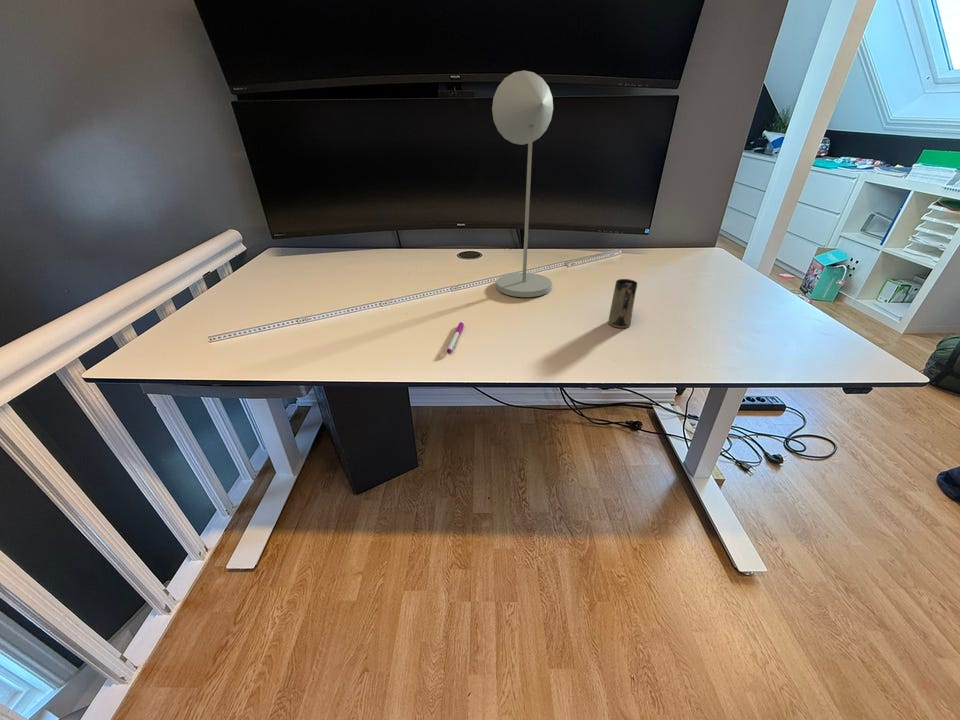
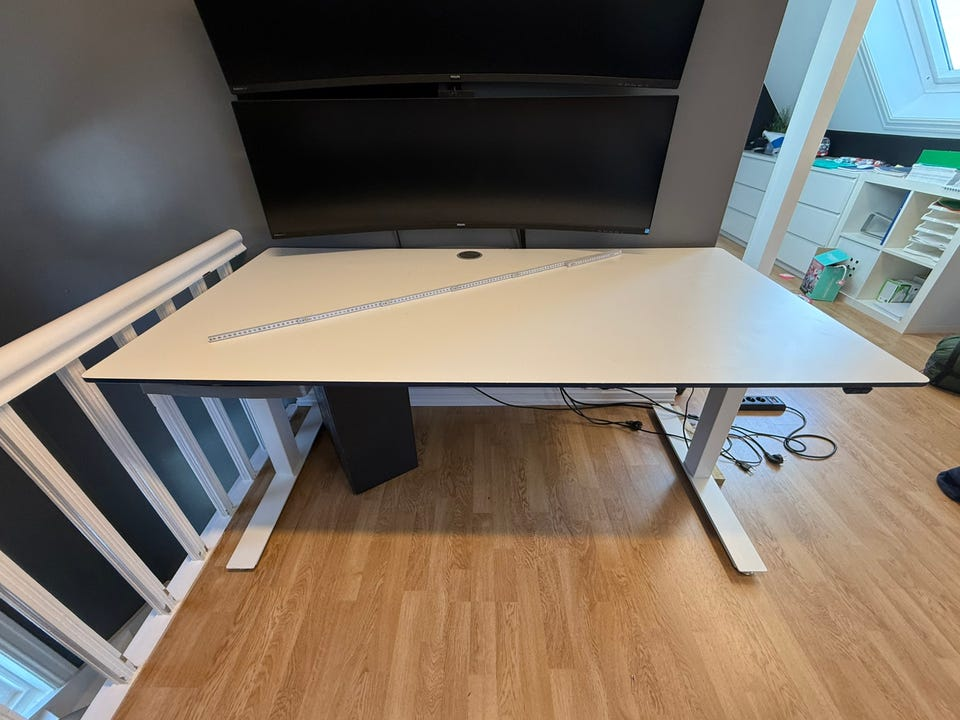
- pen [446,321,465,354]
- desk lamp [491,70,554,298]
- mug [607,278,638,329]
